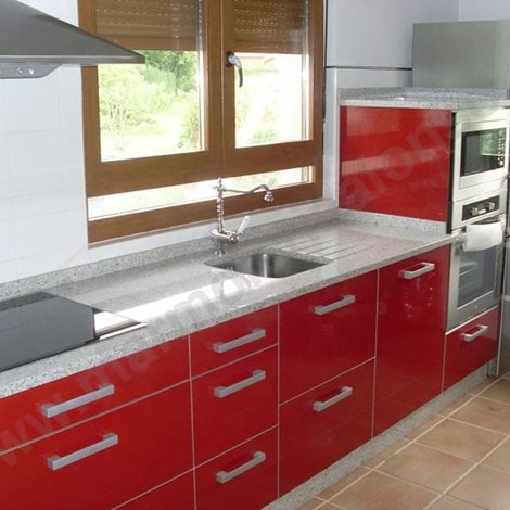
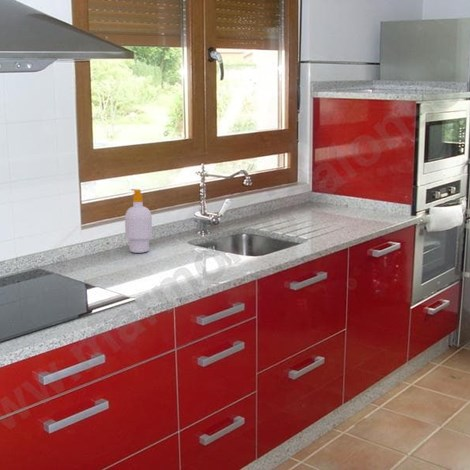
+ soap bottle [124,188,153,254]
